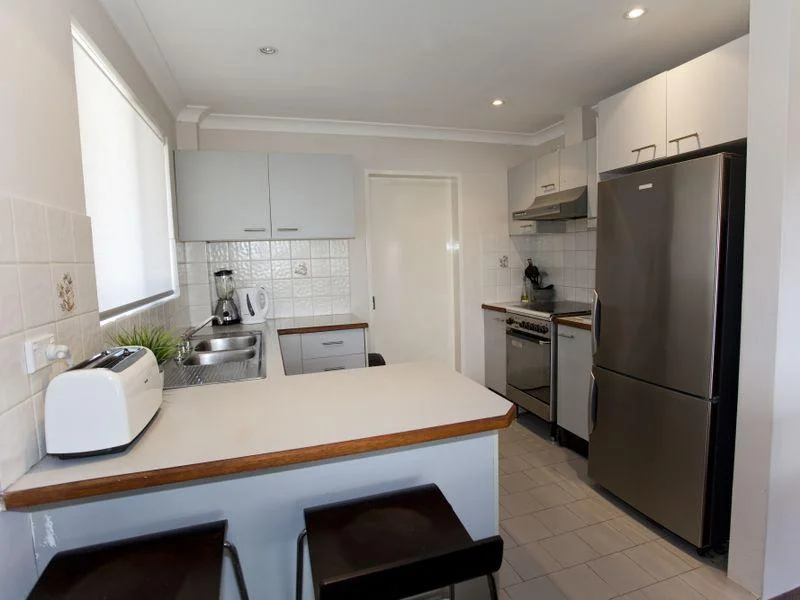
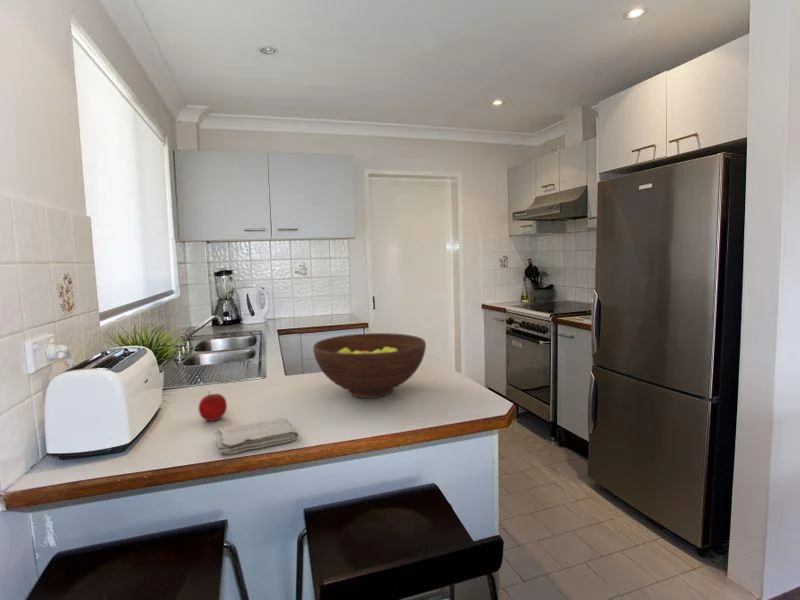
+ washcloth [214,417,300,455]
+ apple [197,391,228,422]
+ fruit bowl [312,332,427,399]
